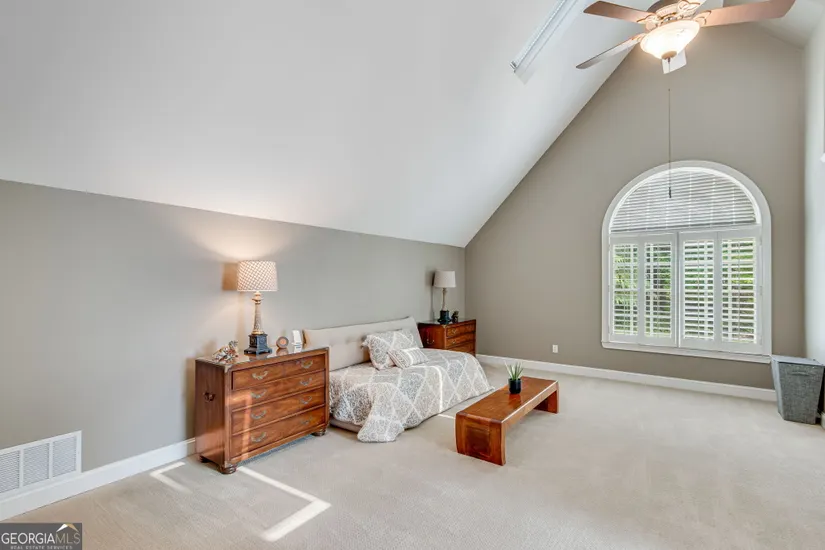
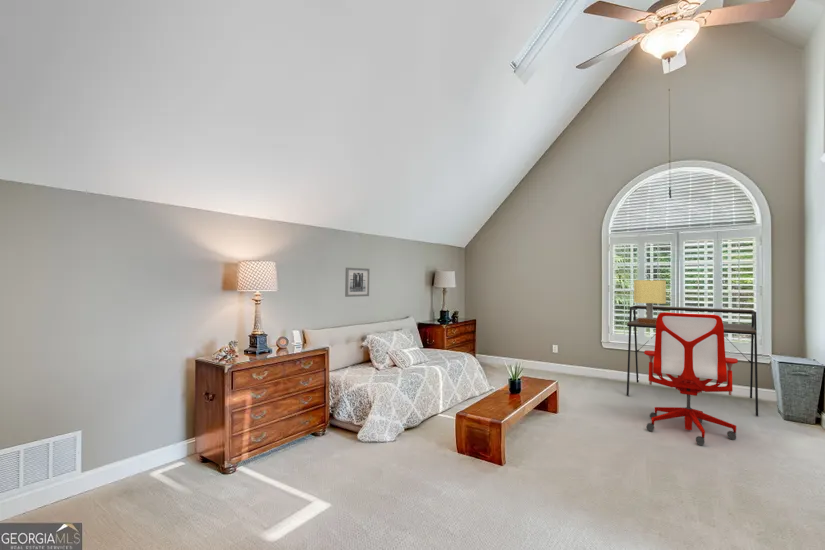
+ wall art [344,267,370,298]
+ table lamp [633,279,667,324]
+ desk [626,304,759,417]
+ office chair [643,311,739,446]
